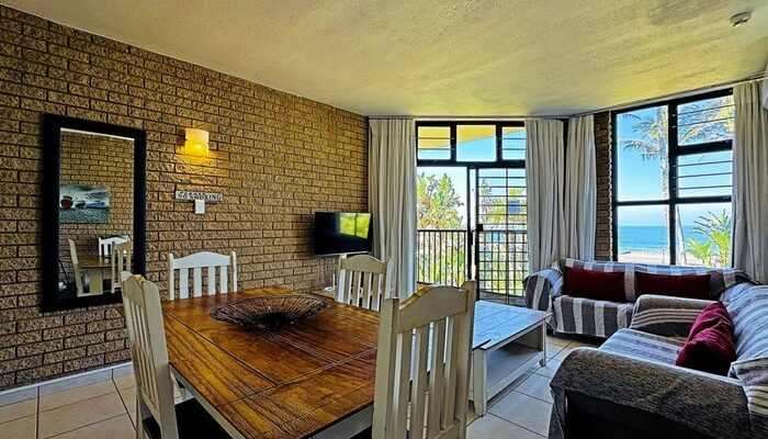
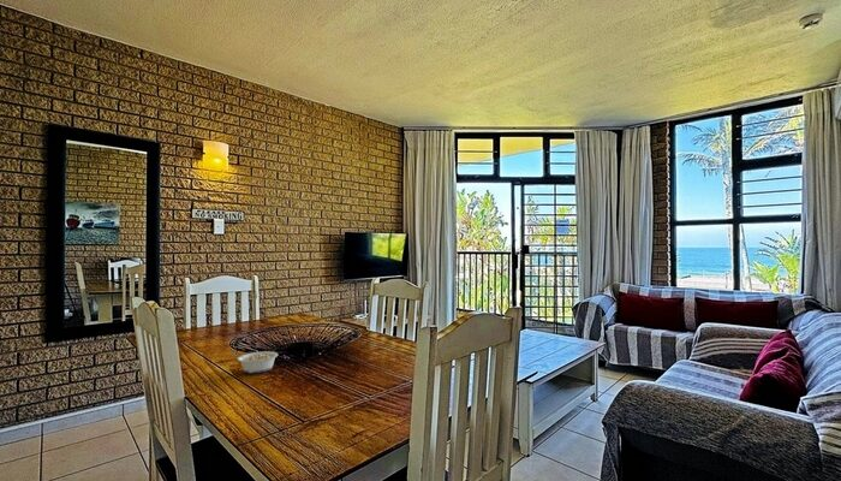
+ legume [231,350,279,374]
